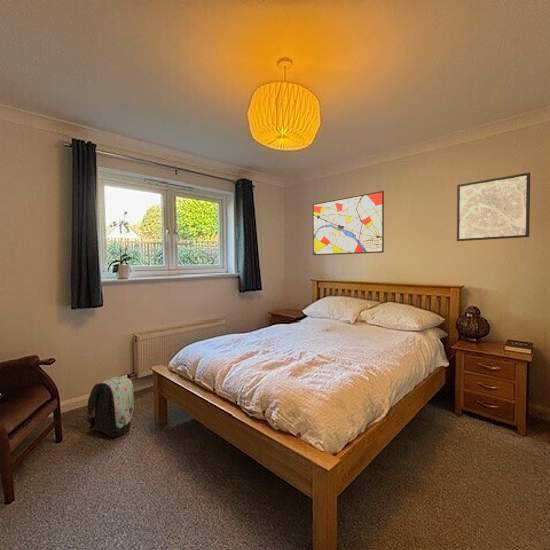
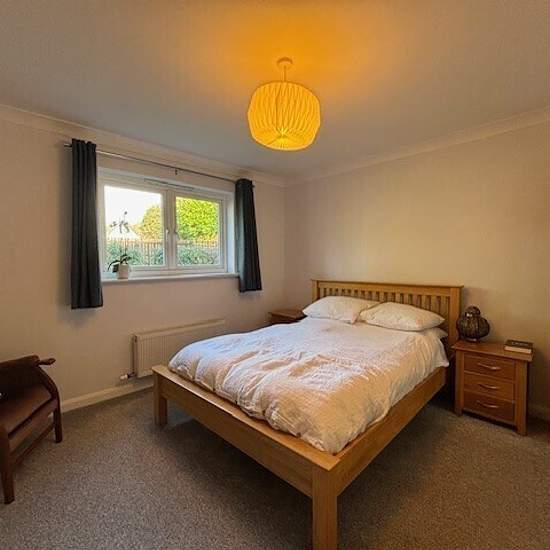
- wall art [312,190,385,256]
- backpack [86,375,135,438]
- wall art [456,172,531,242]
